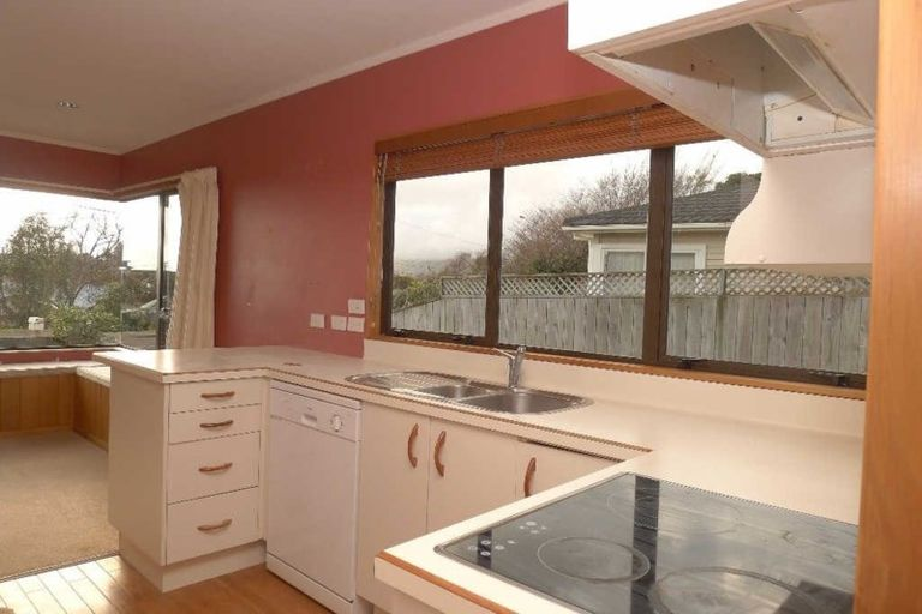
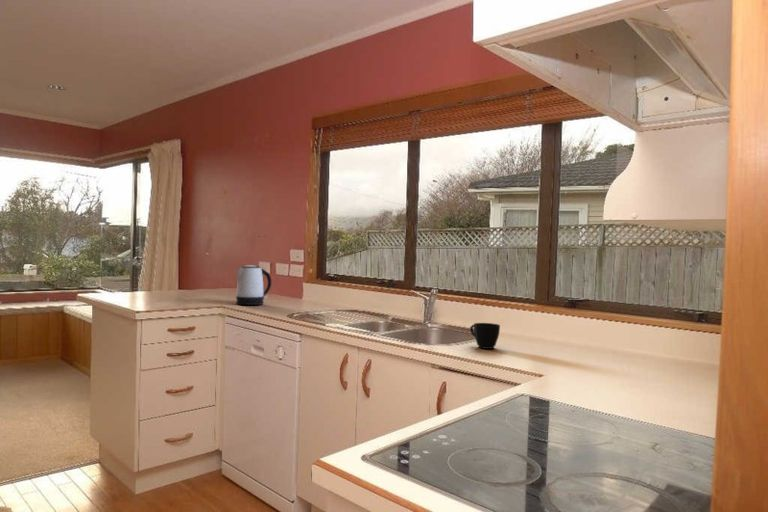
+ cup [469,322,501,350]
+ kettle [235,264,272,306]
